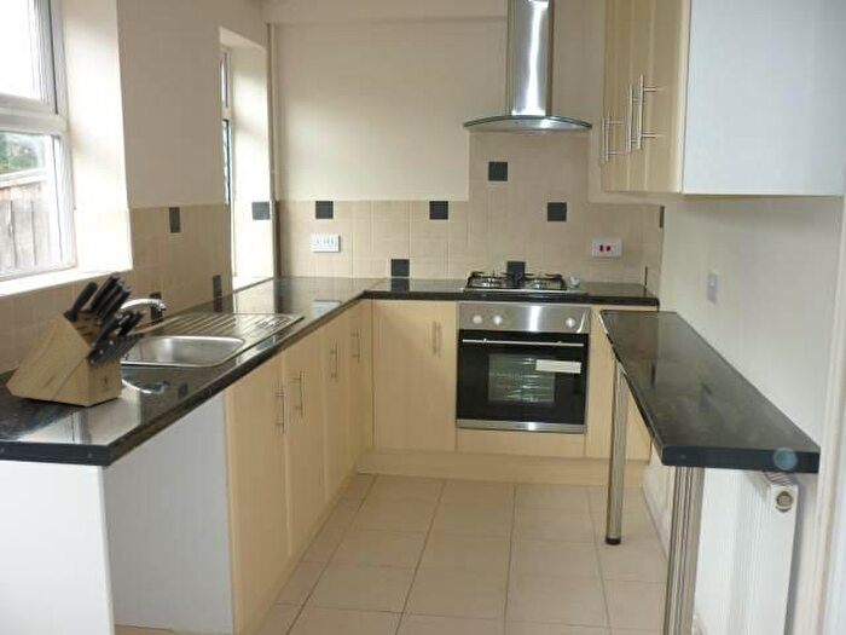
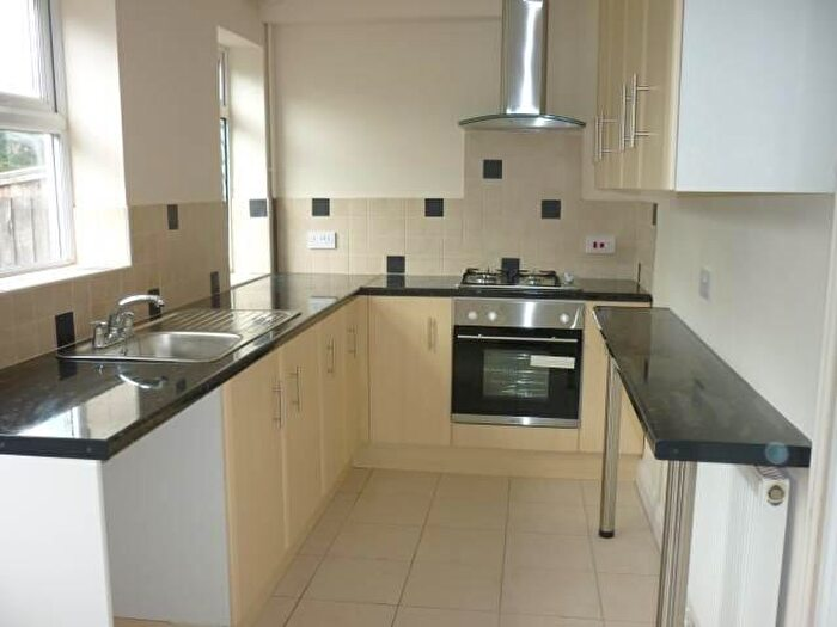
- knife block [5,270,147,408]
